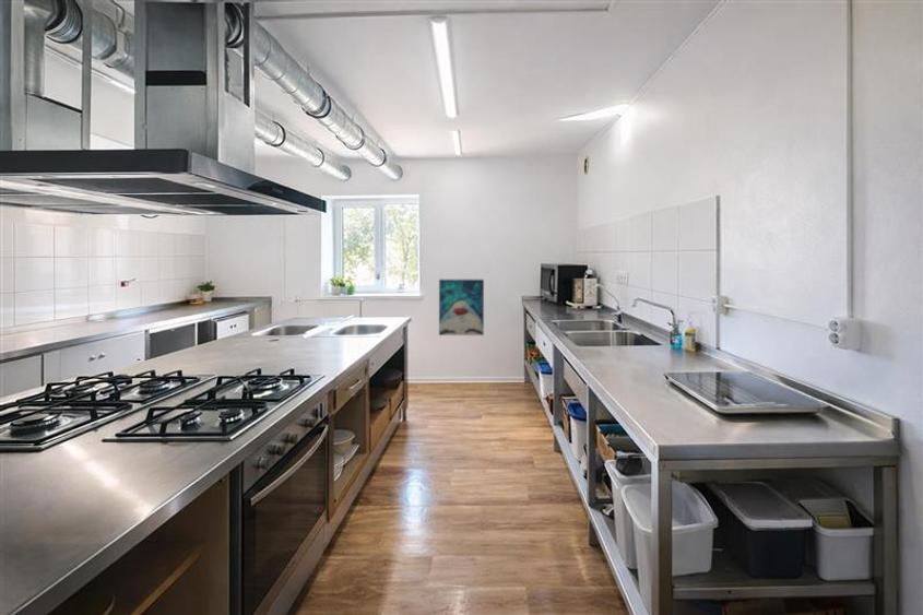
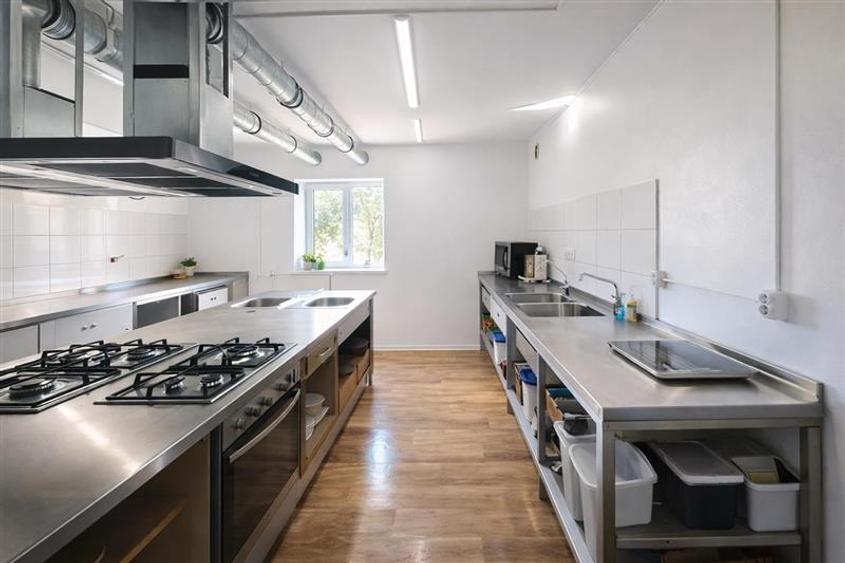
- wall art [438,279,485,336]
